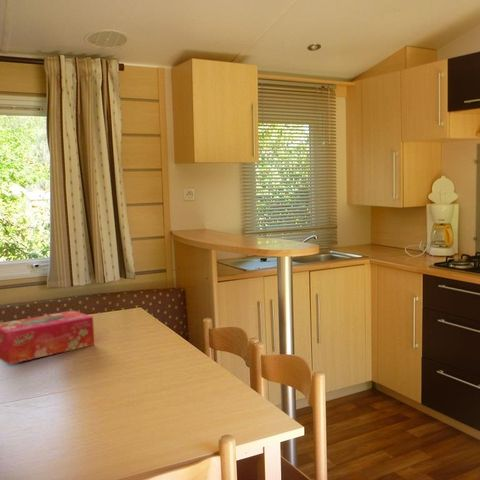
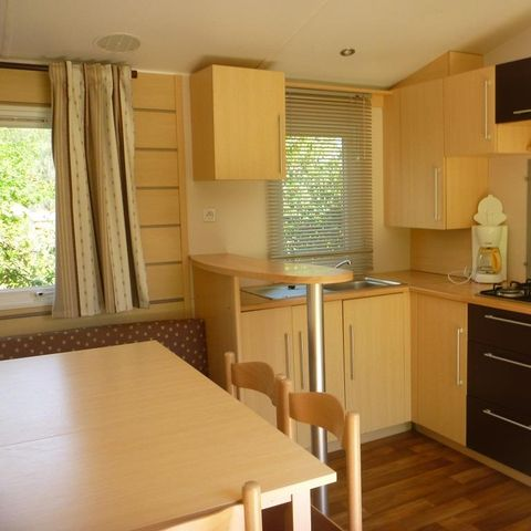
- tissue box [0,310,95,365]
